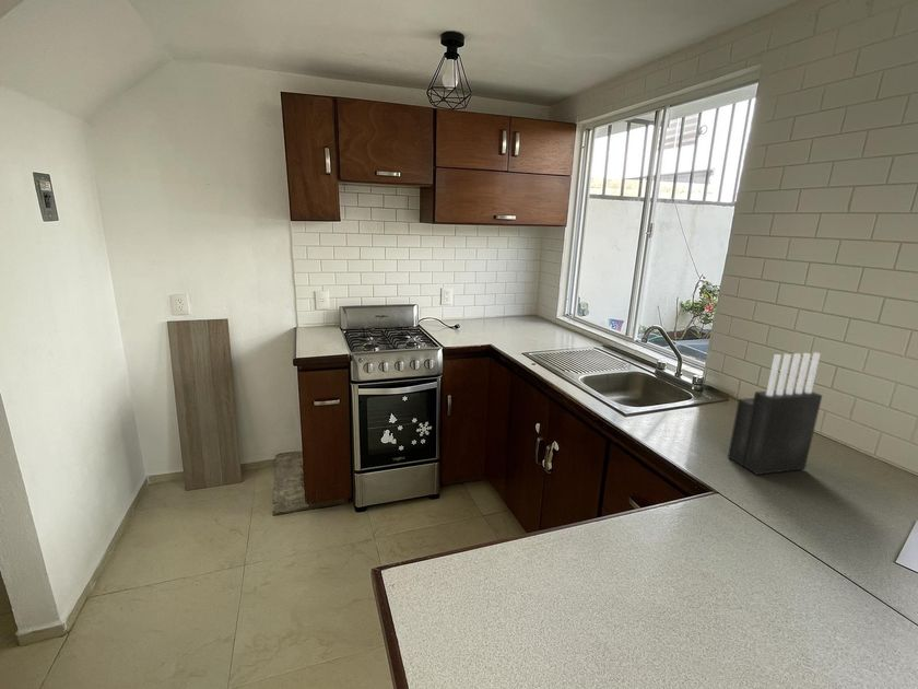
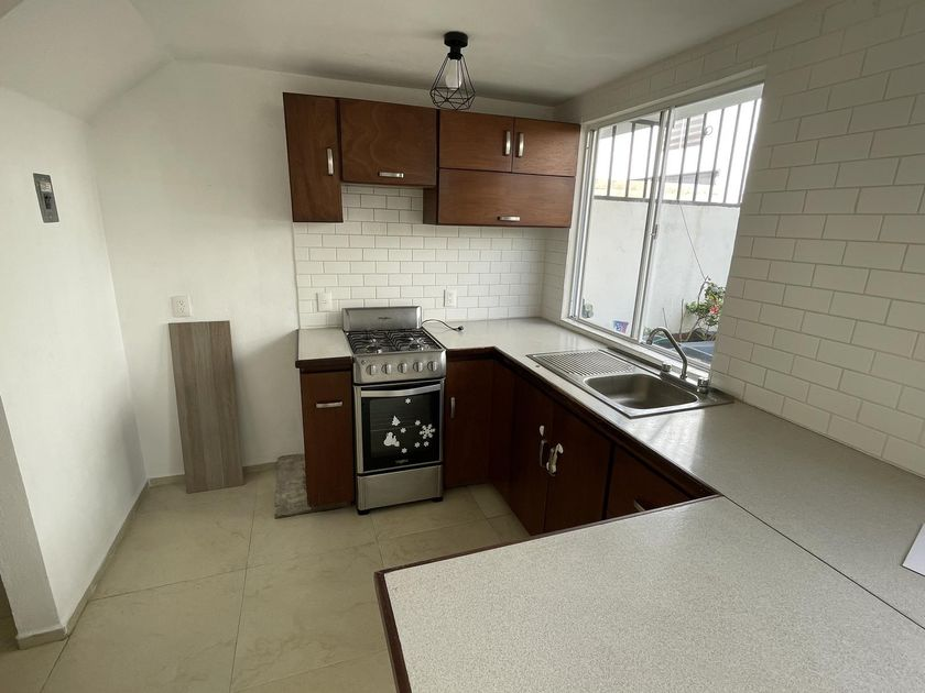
- knife block [727,351,824,476]
